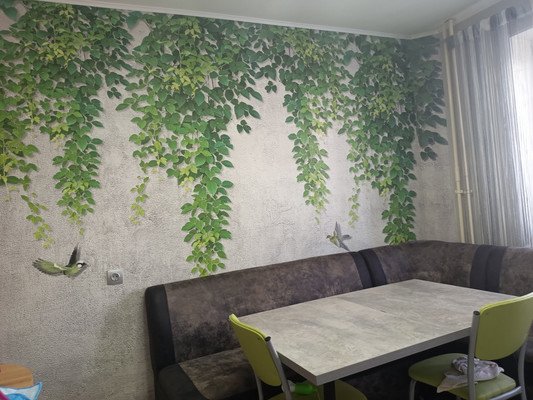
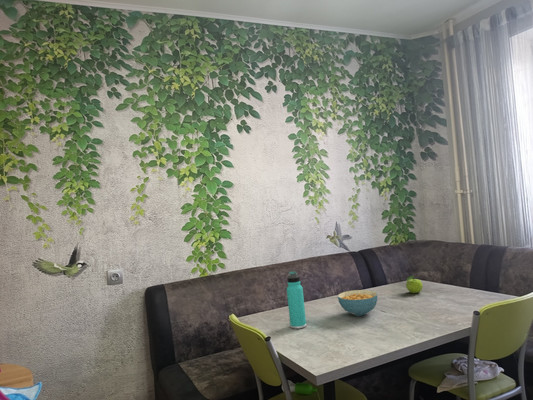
+ cereal bowl [337,289,378,317]
+ thermos bottle [286,270,307,330]
+ fruit [405,275,424,294]
